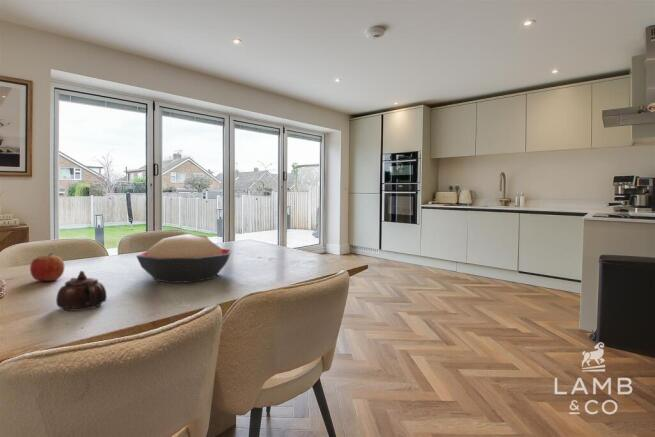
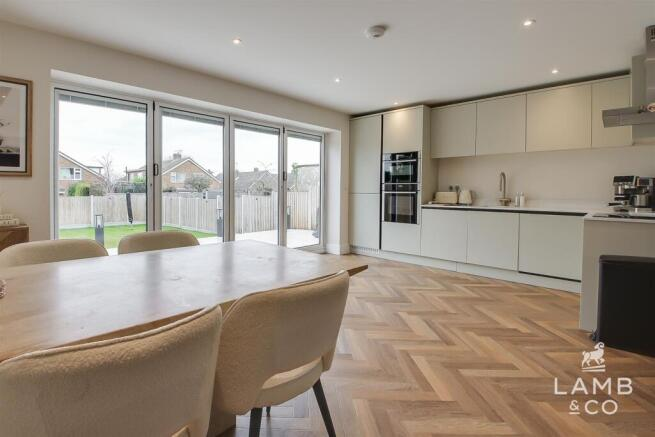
- apple [29,252,66,282]
- decorative bowl [135,233,233,284]
- teapot [55,270,108,312]
